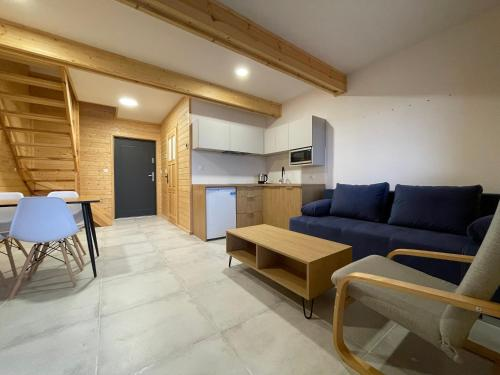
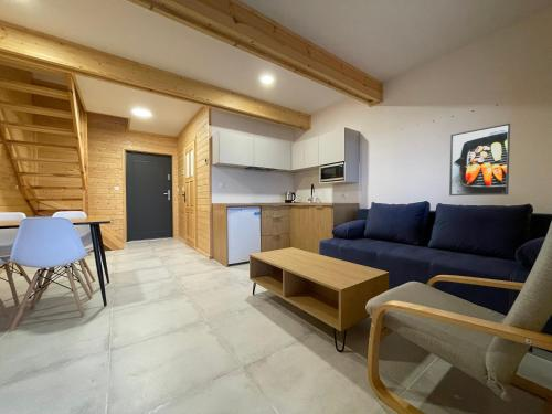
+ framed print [448,123,511,197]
